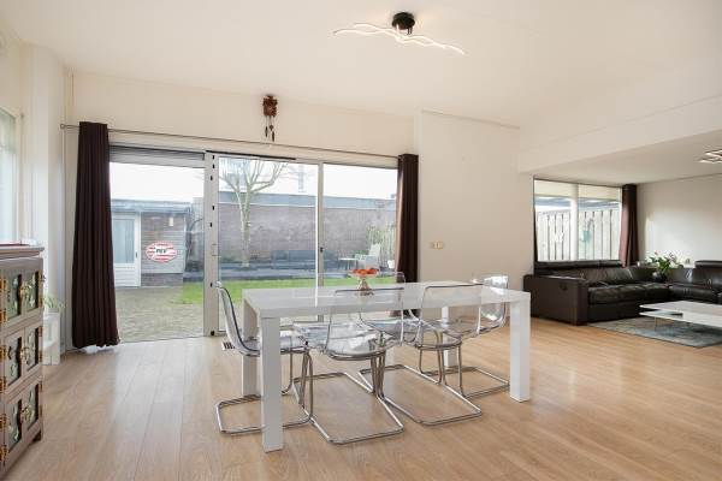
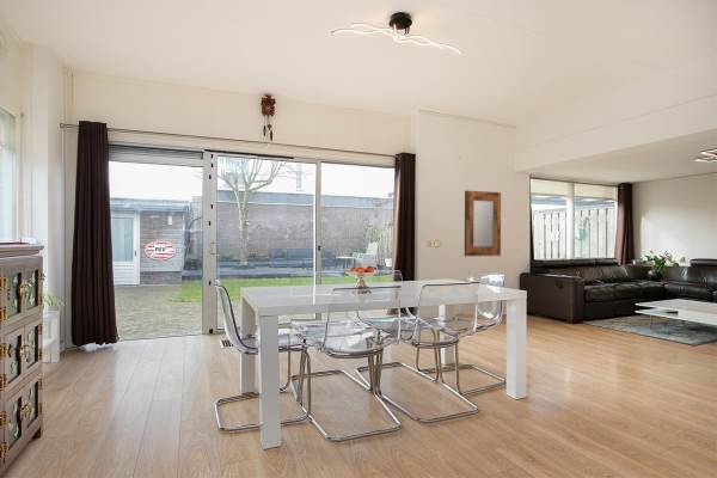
+ home mirror [464,189,502,257]
